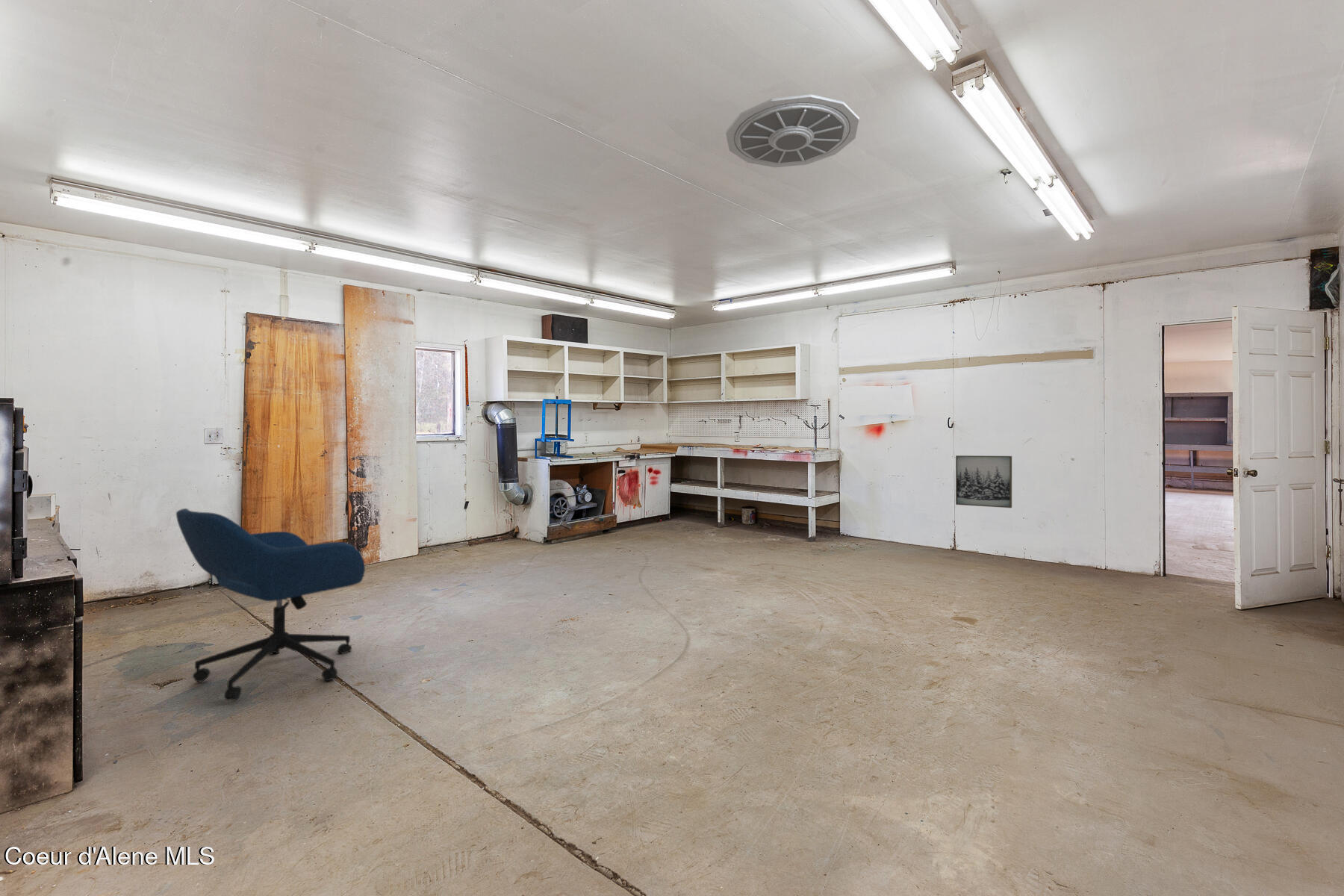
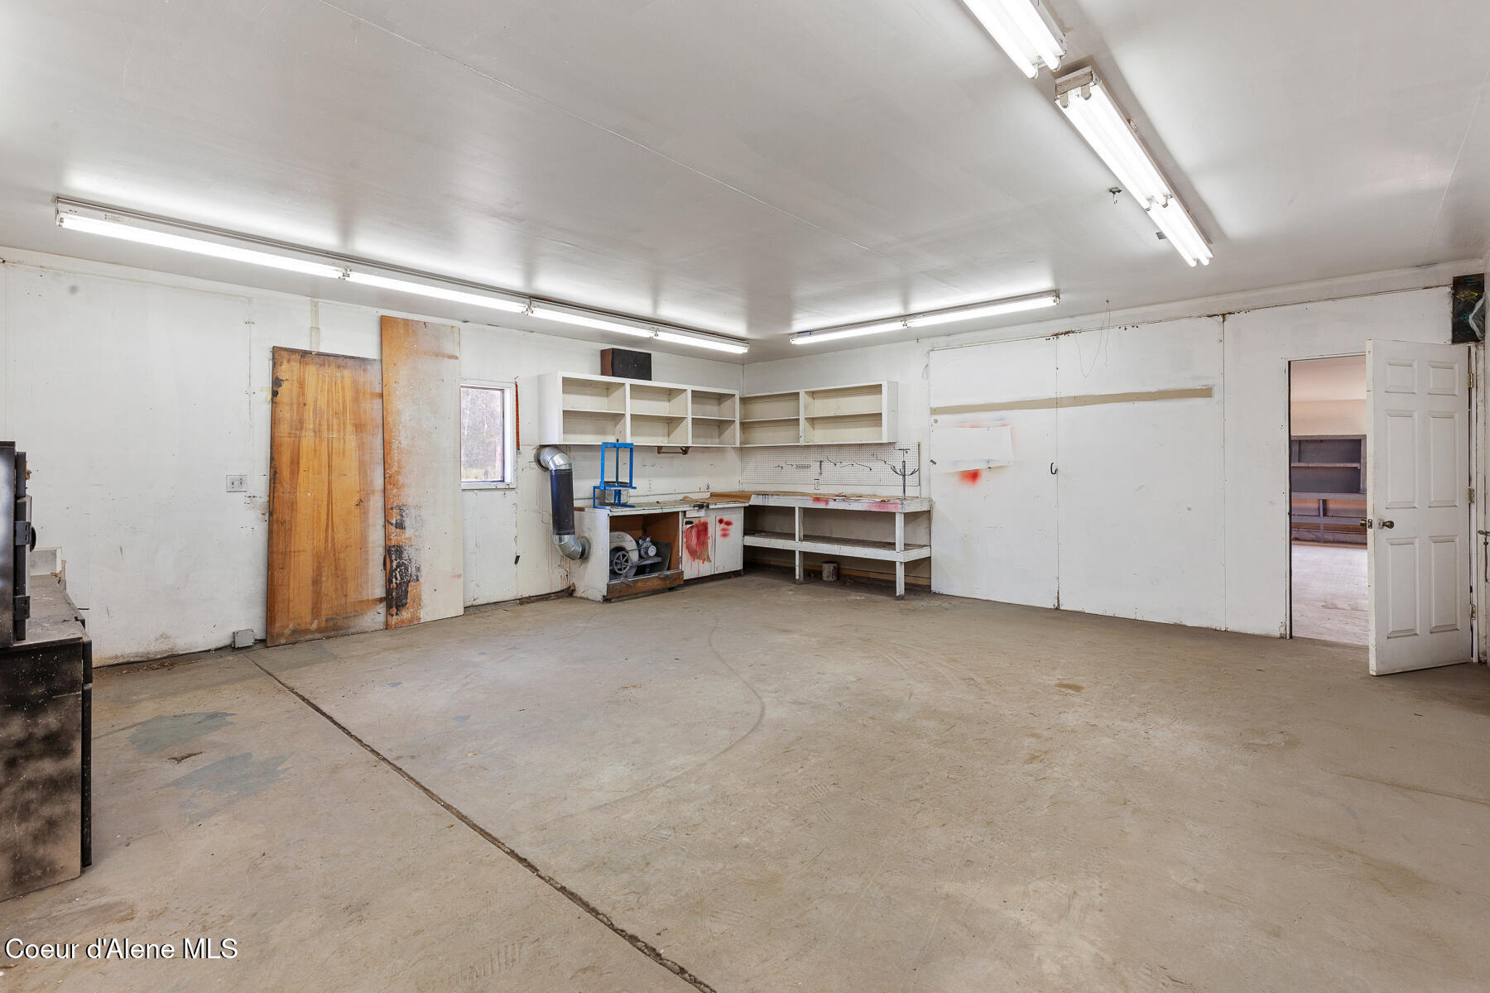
- wall art [955,455,1012,508]
- office chair [175,508,366,701]
- ceiling vent [725,93,860,168]
